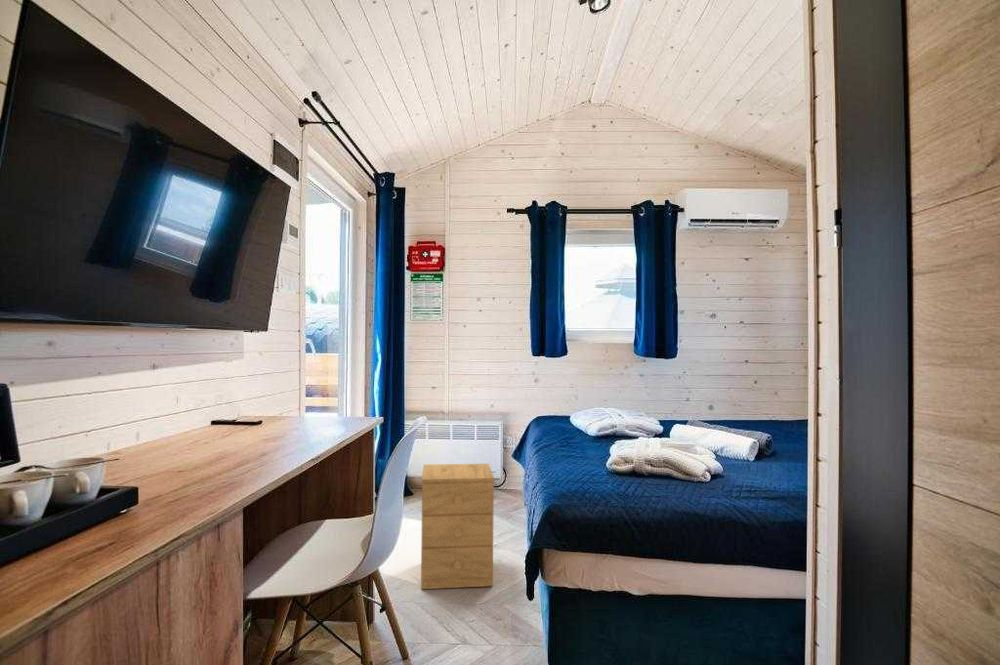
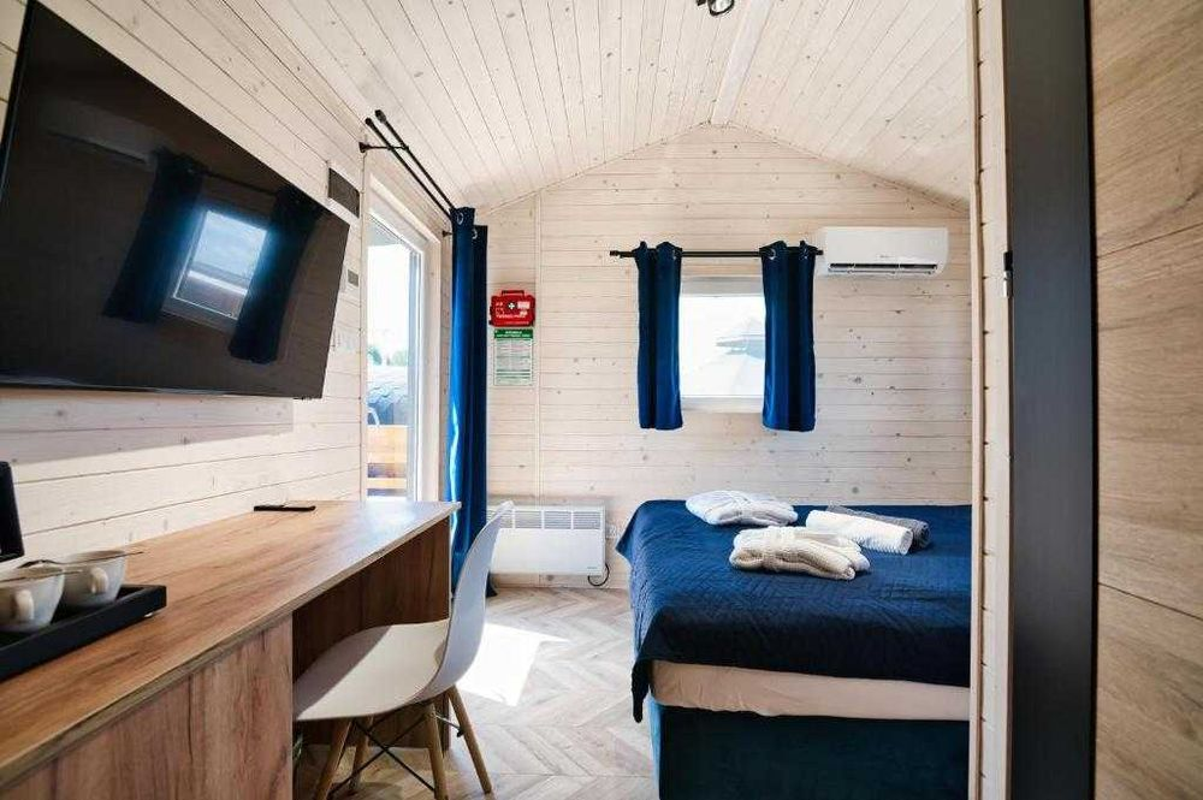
- nightstand [420,463,495,590]
